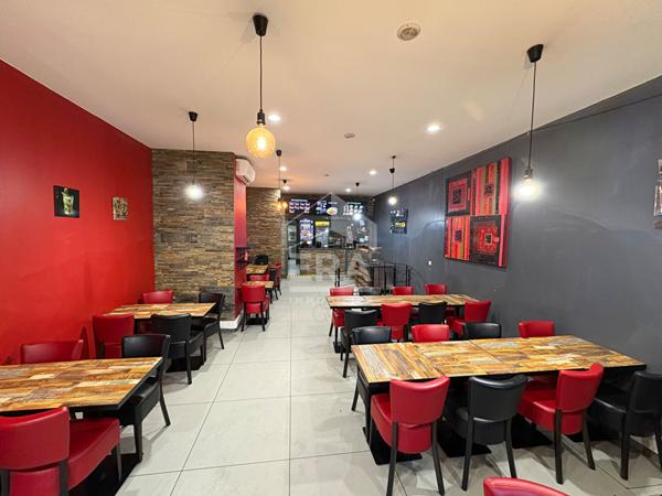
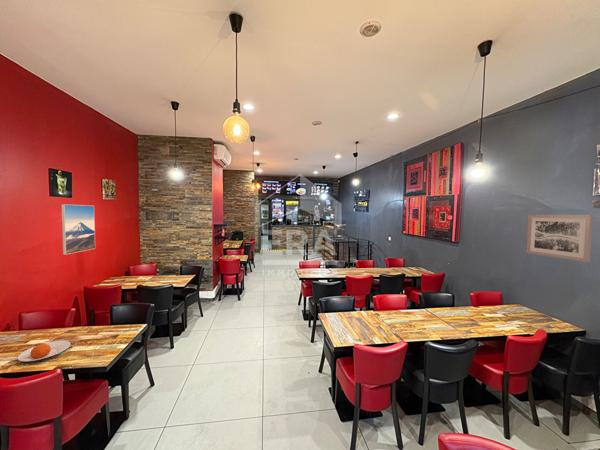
+ plate [16,340,71,362]
+ wall art [526,214,594,263]
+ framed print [60,203,96,256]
